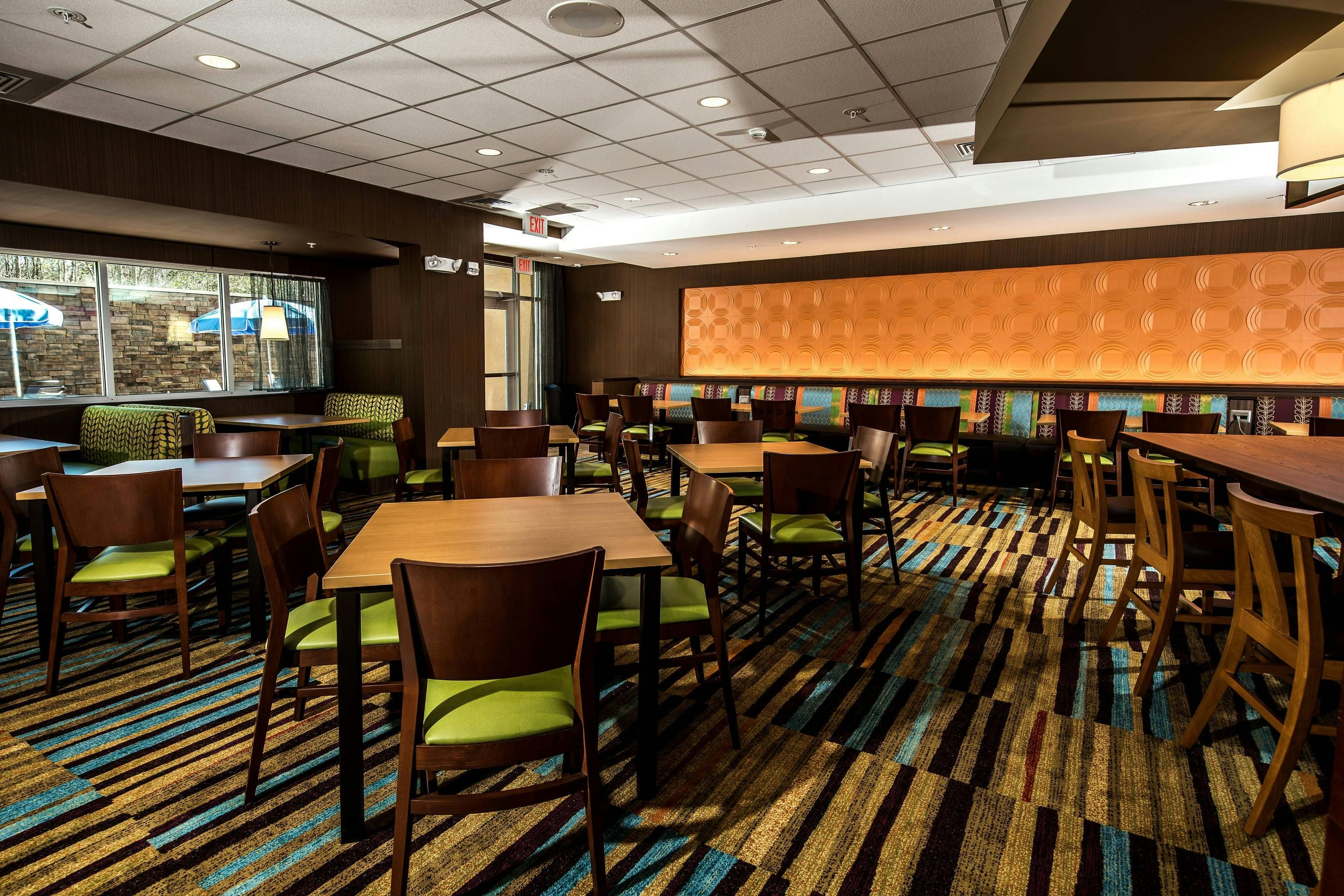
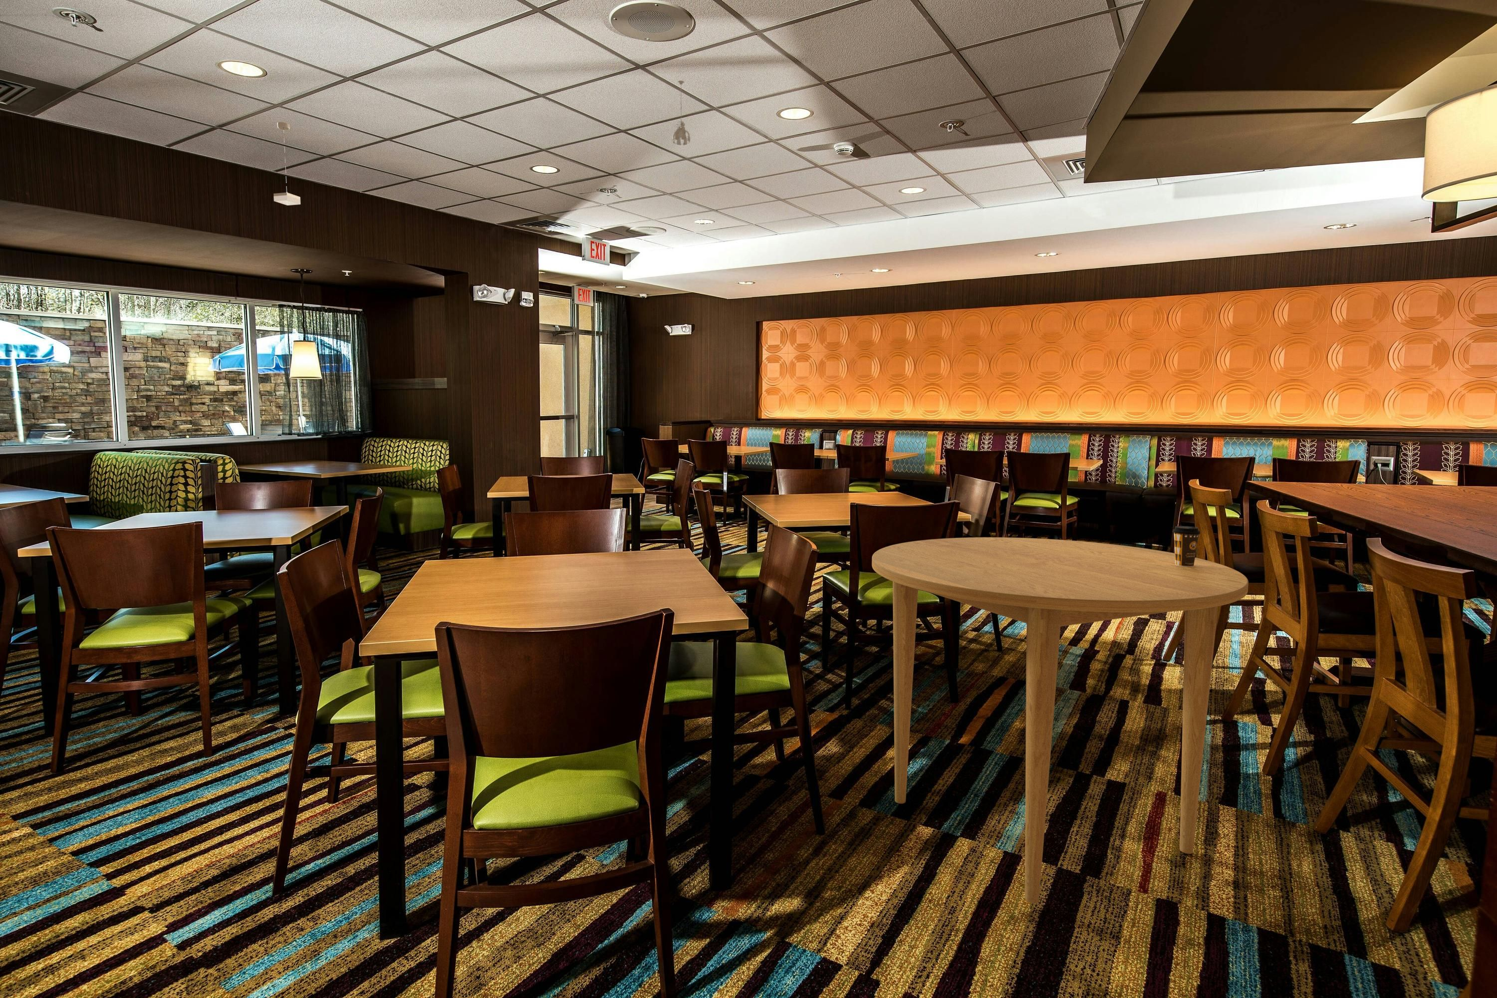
+ dining table [871,537,1249,903]
+ pendant lamp [273,121,301,206]
+ coffee cup [1172,526,1201,567]
+ pendant light [672,80,691,146]
